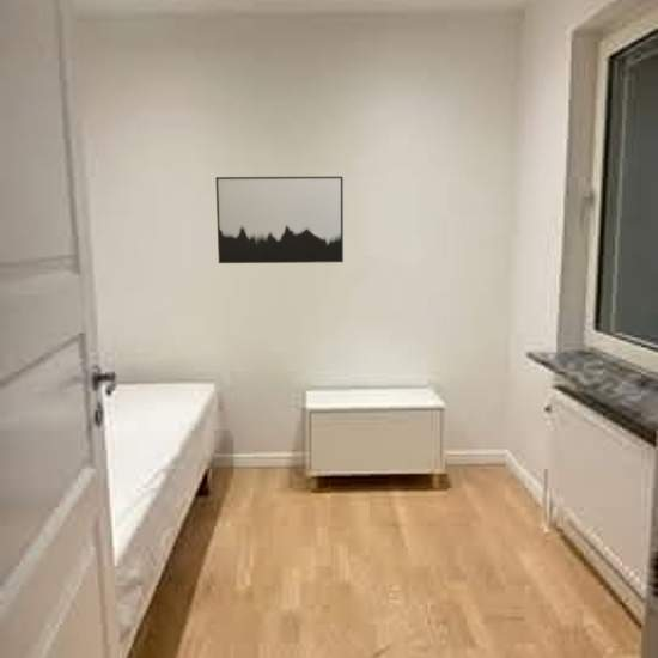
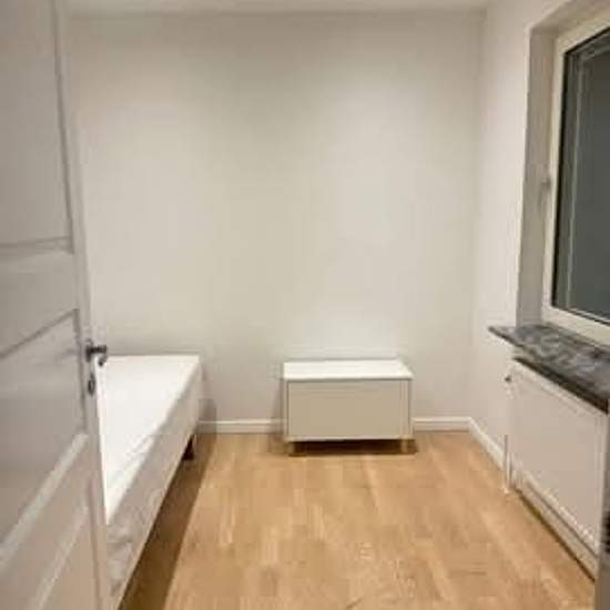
- wall art [214,176,345,264]
